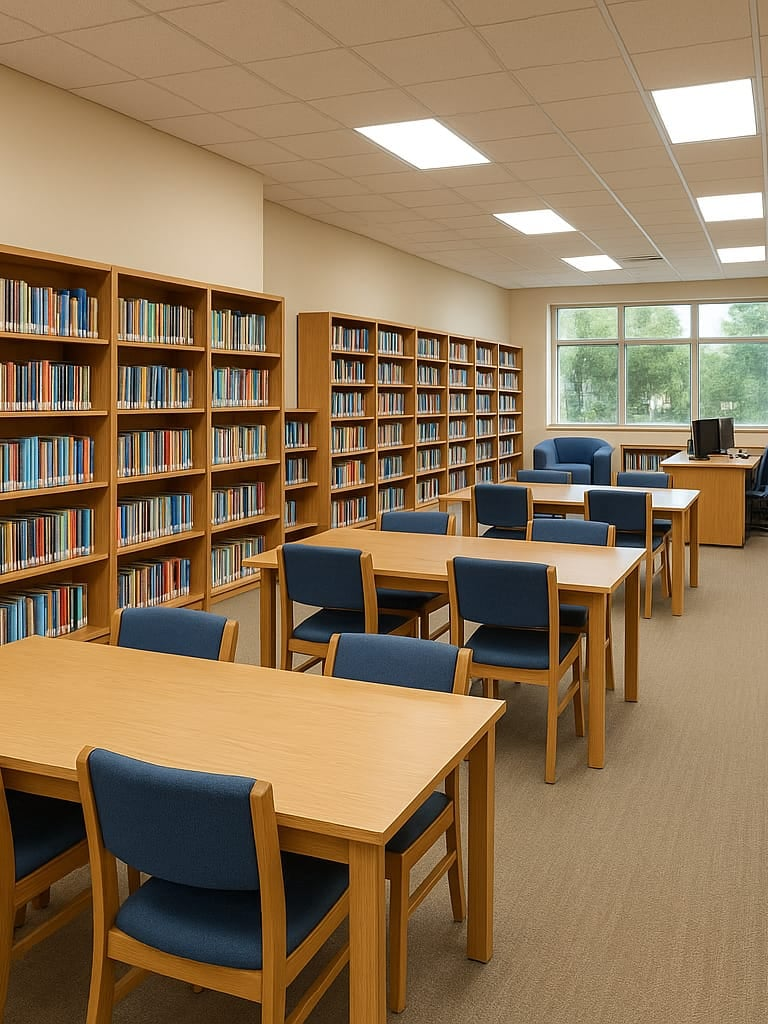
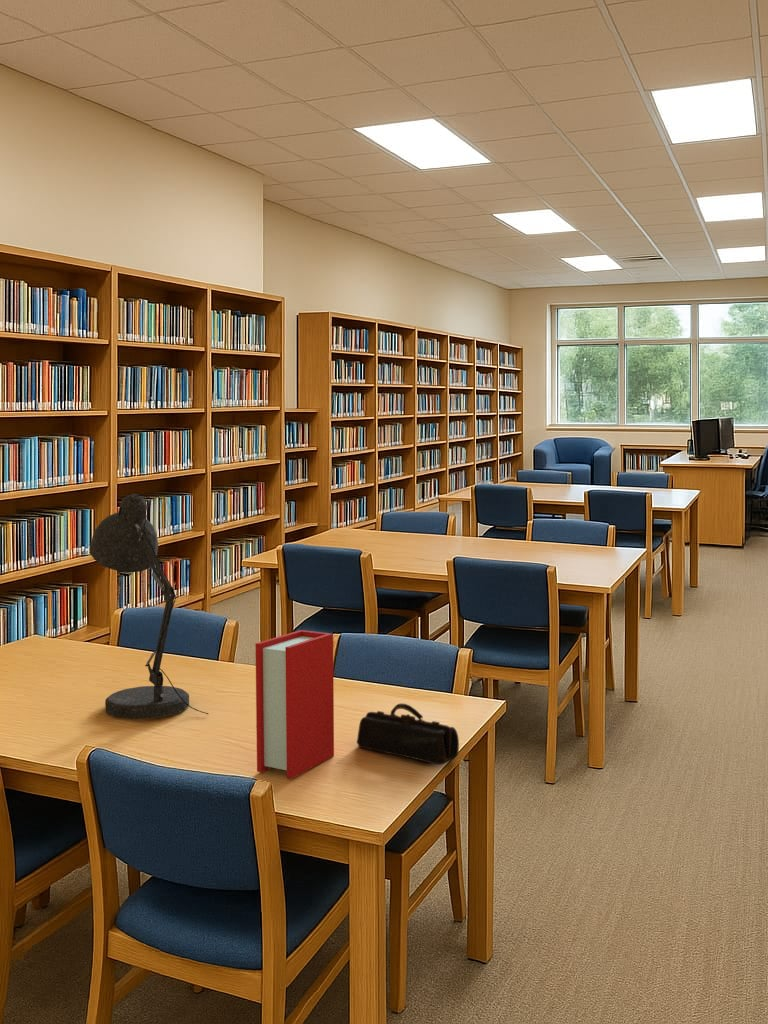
+ desk lamp [88,493,209,720]
+ pencil case [356,702,460,766]
+ book [254,629,335,780]
